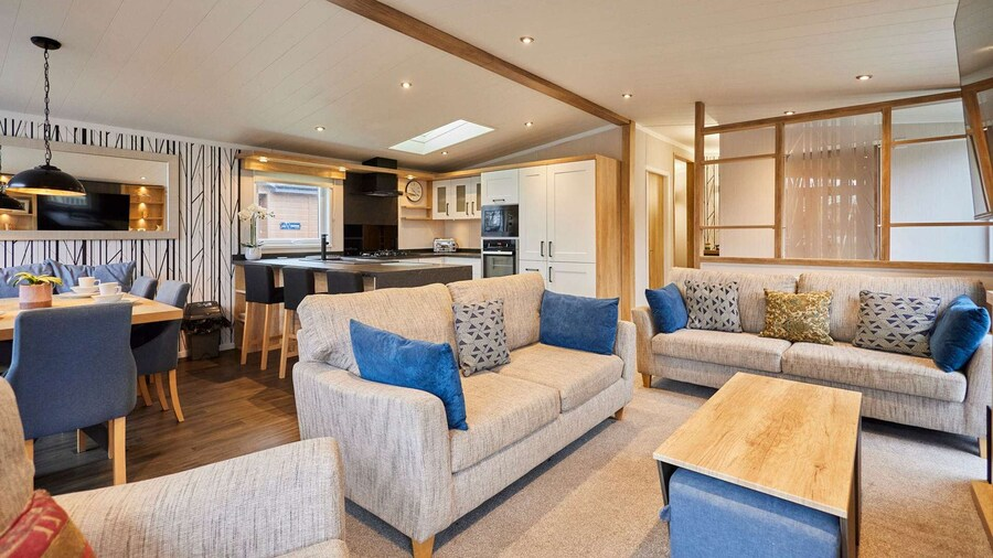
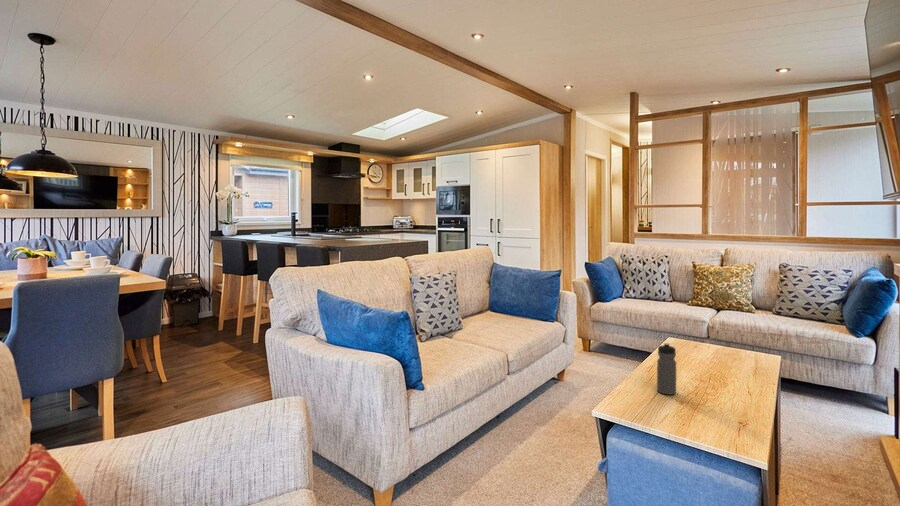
+ water bottle [656,342,677,396]
